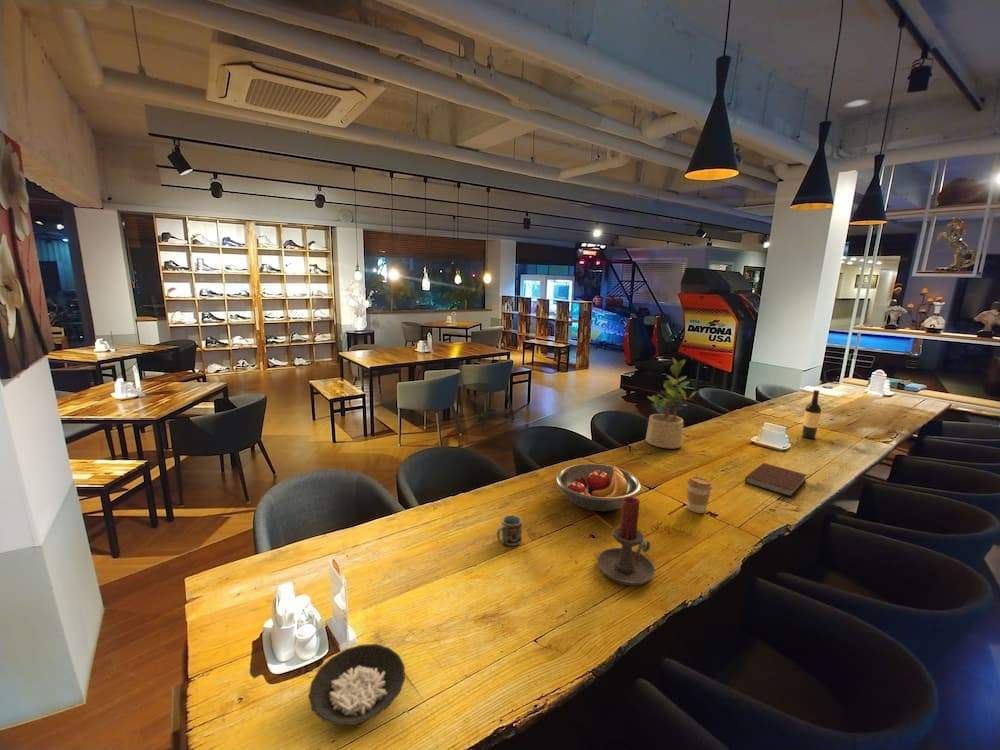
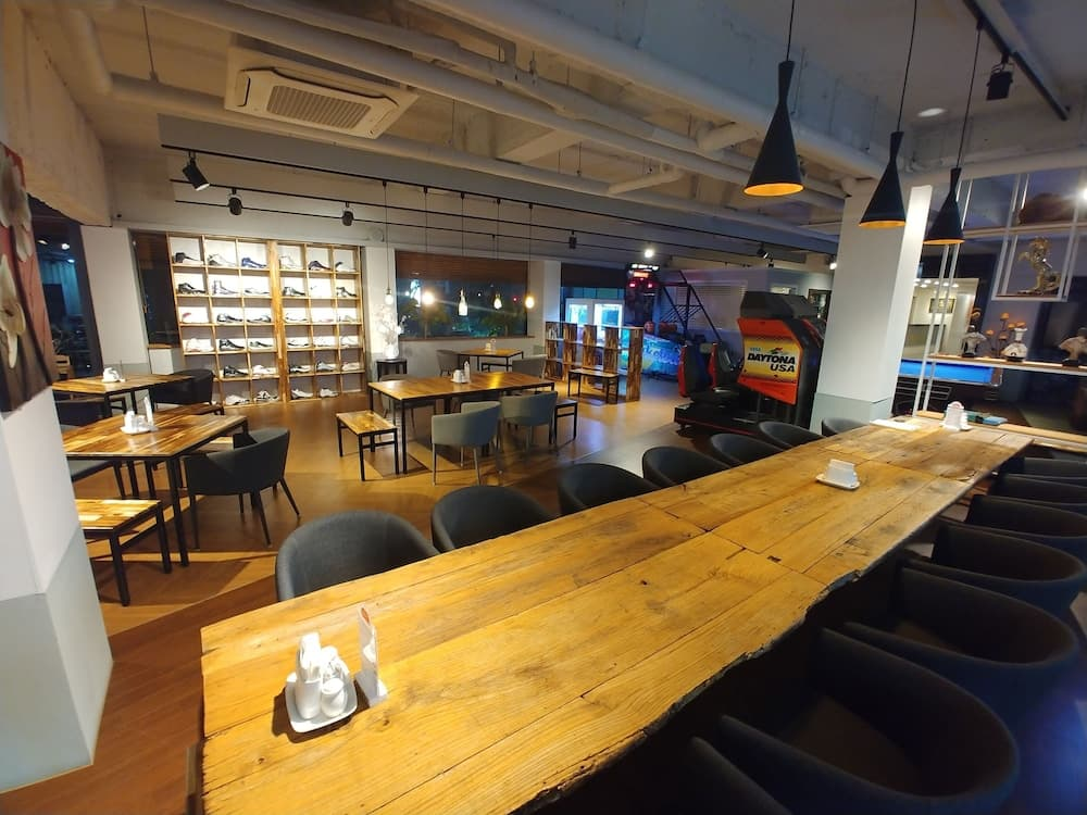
- cup [496,514,523,547]
- wine bottle [801,389,822,439]
- candle holder [596,497,656,587]
- coffee cup [686,476,713,514]
- fruit bowl [555,463,642,512]
- notebook [744,462,808,498]
- cereal bowl [307,643,406,726]
- potted plant [645,357,698,450]
